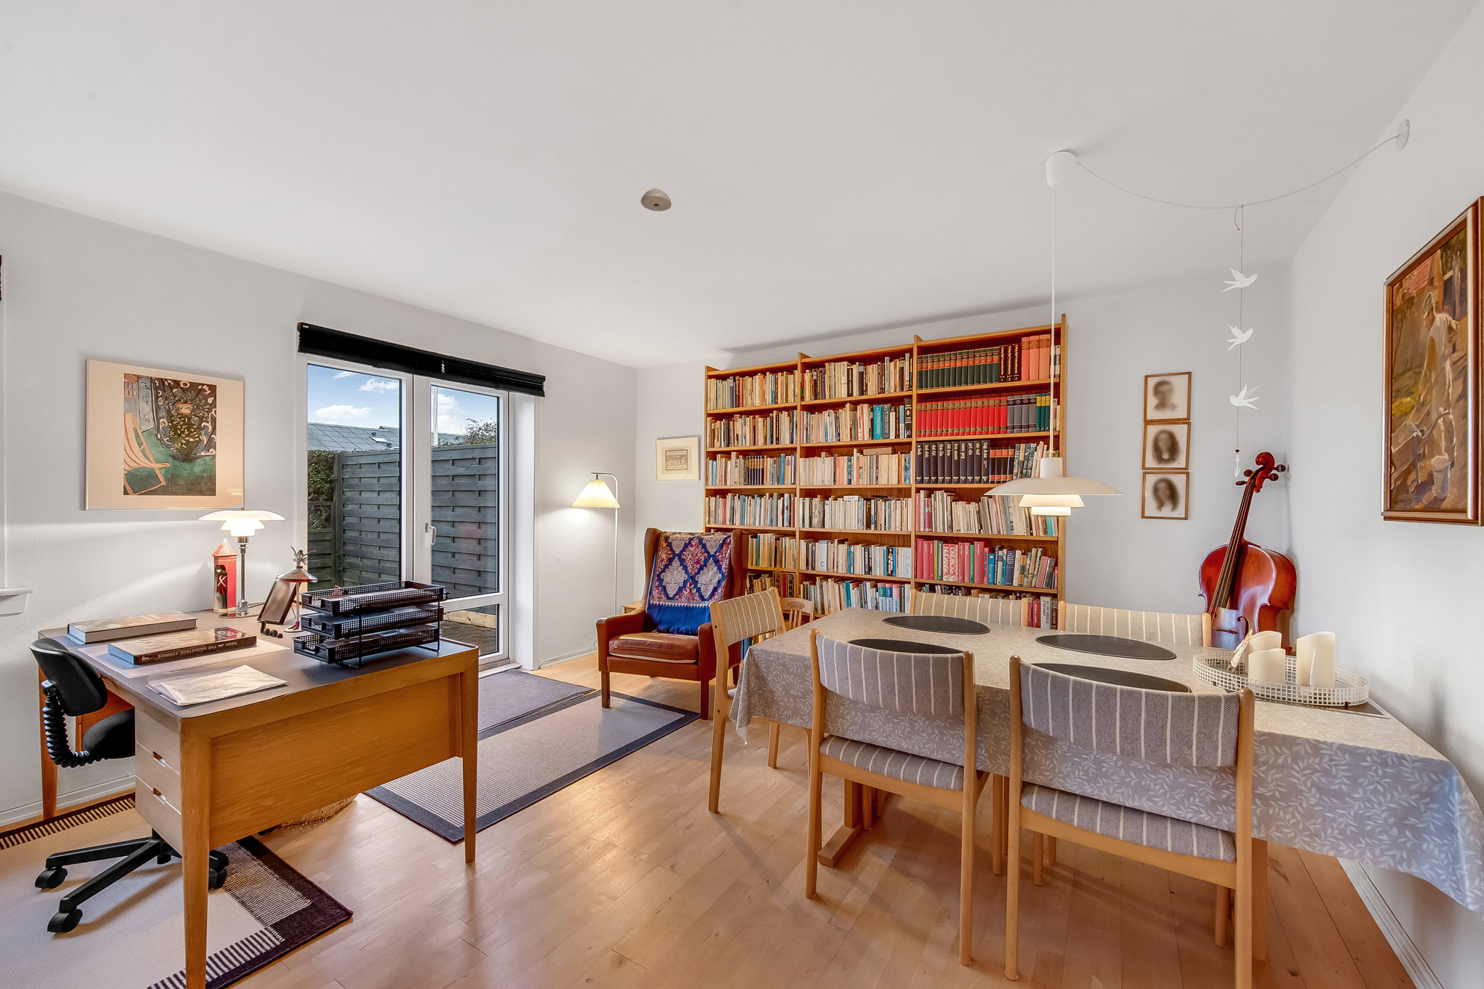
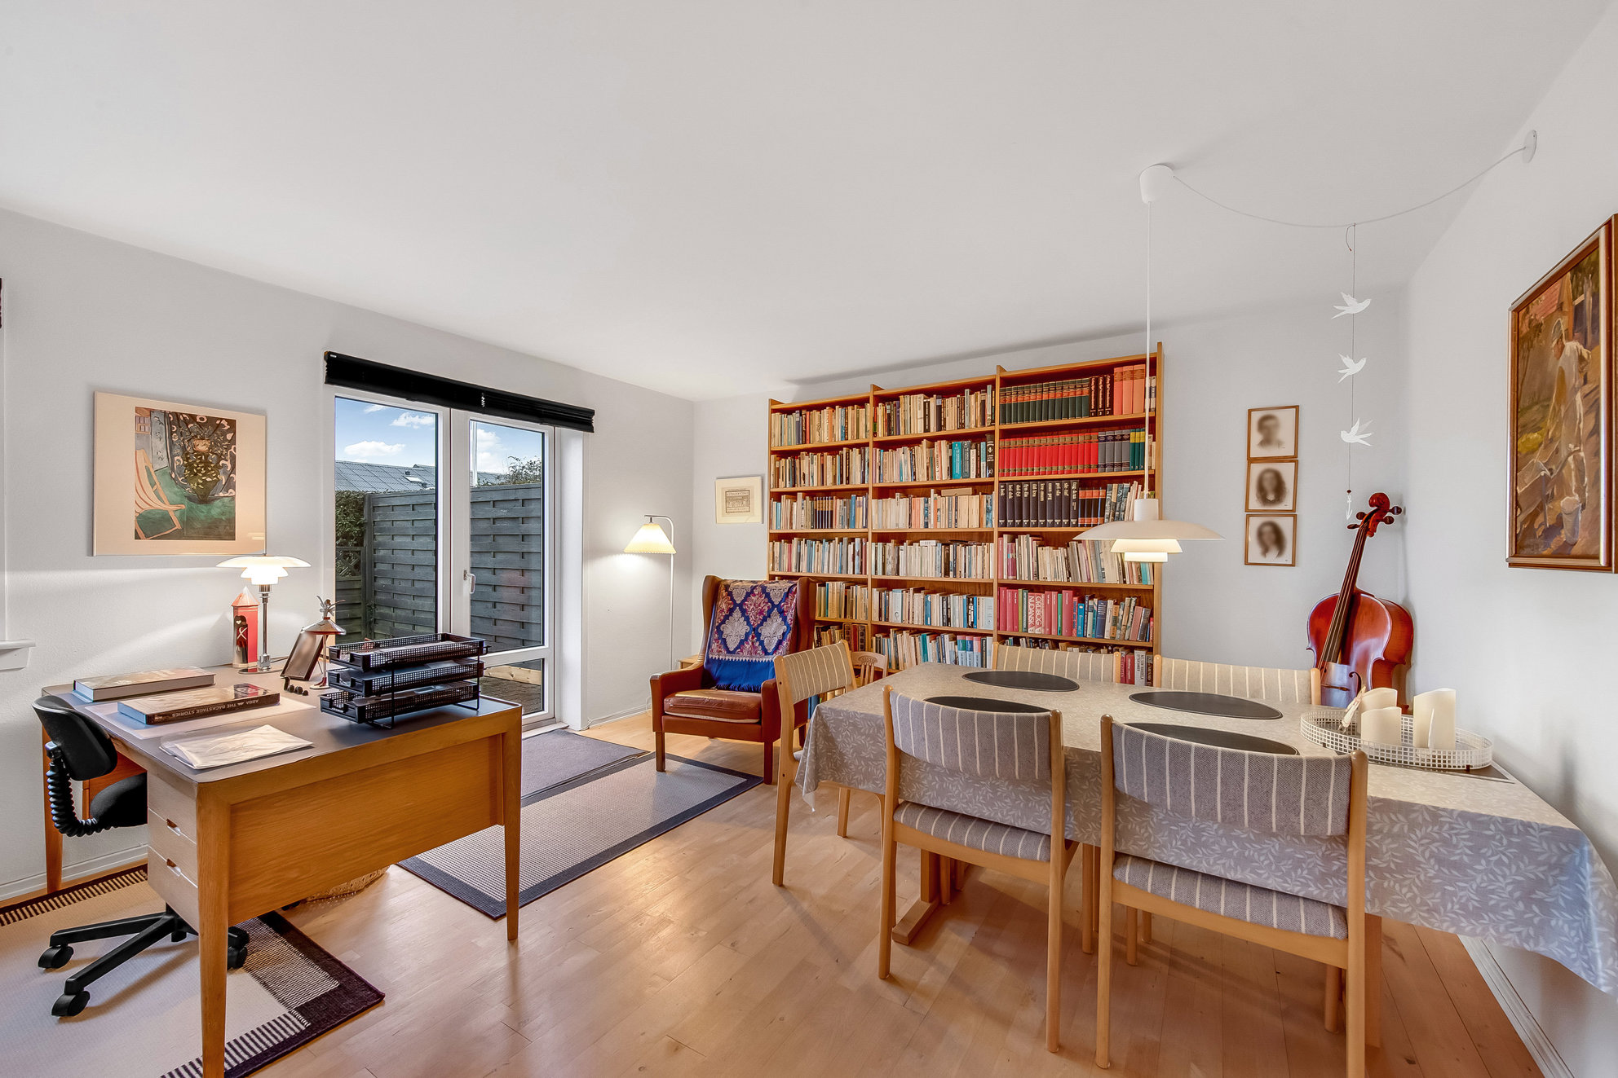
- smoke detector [640,188,672,212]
